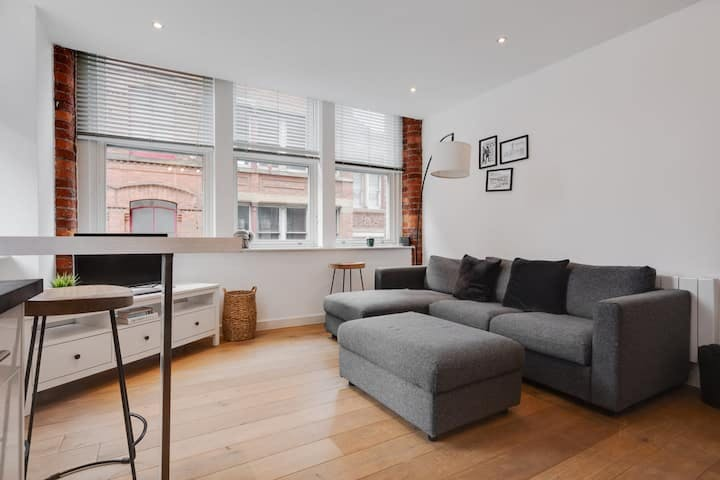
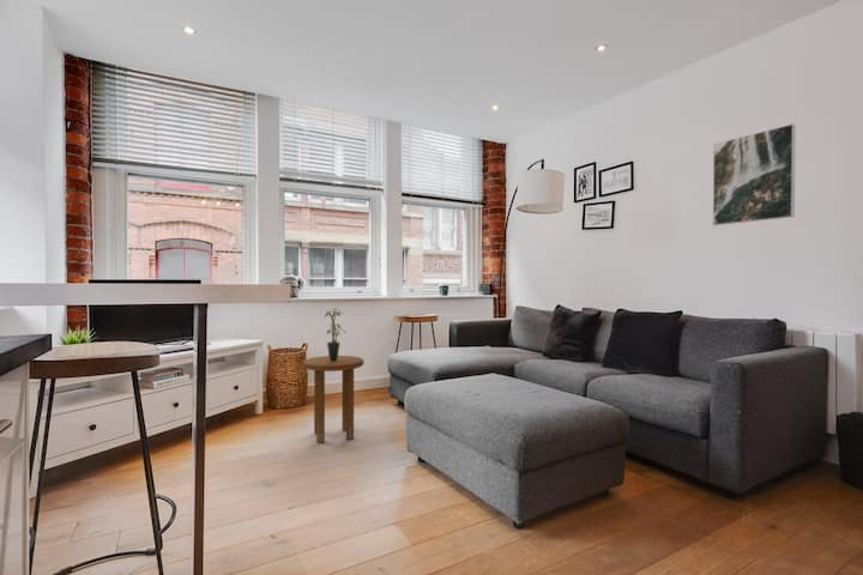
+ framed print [712,122,797,226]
+ potted plant [324,307,346,362]
+ side table [302,355,366,444]
